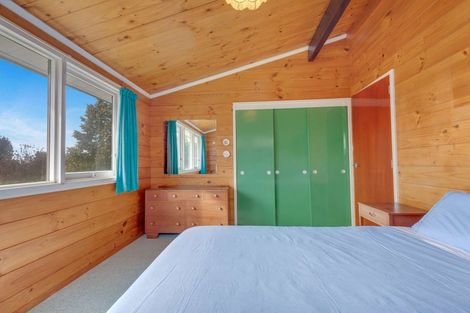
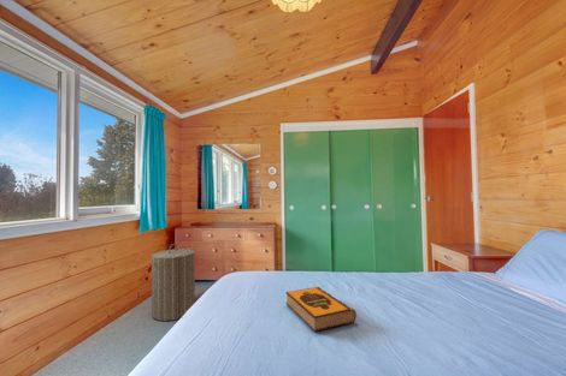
+ laundry hamper [151,243,196,322]
+ hardback book [284,286,358,333]
